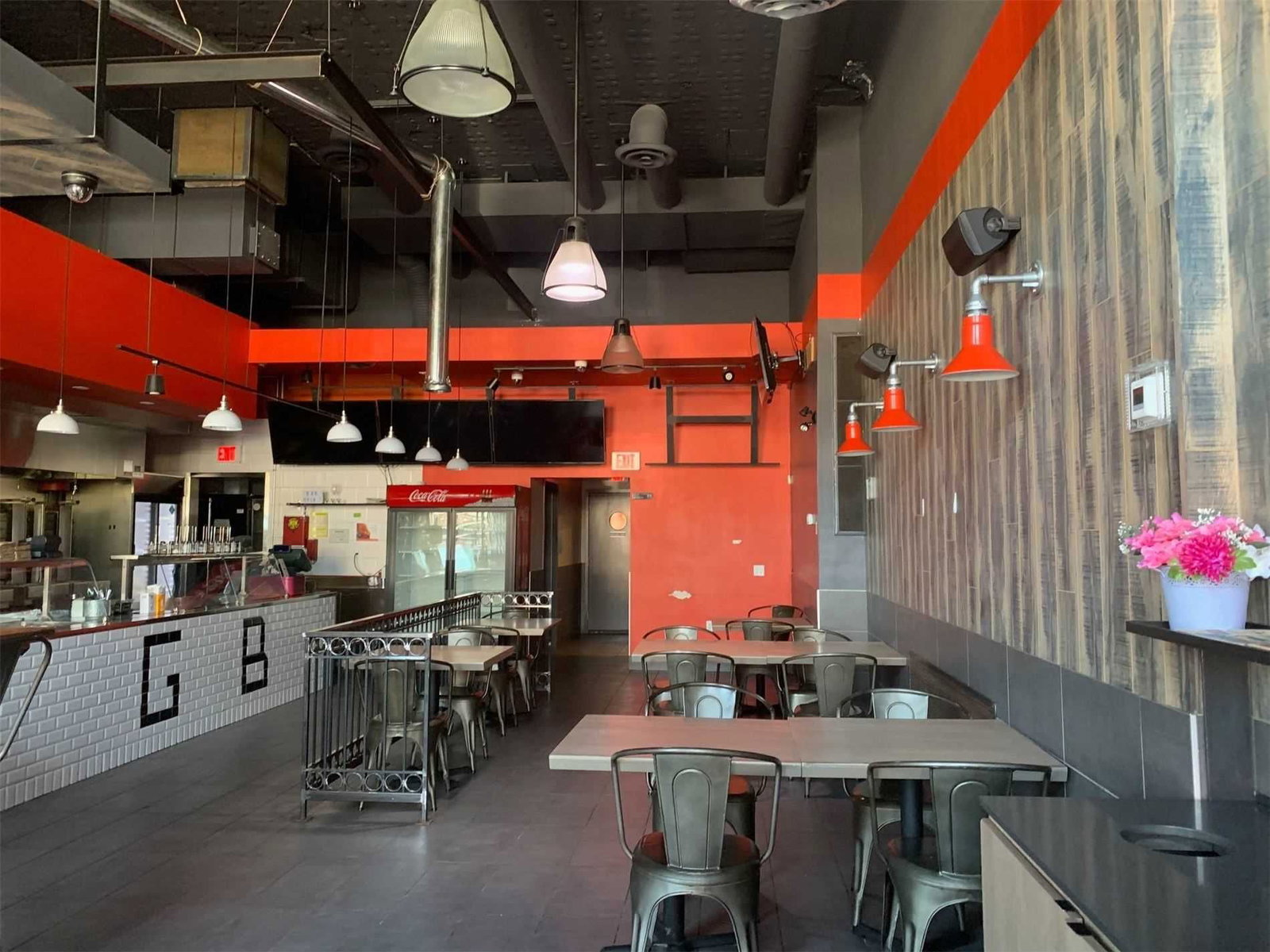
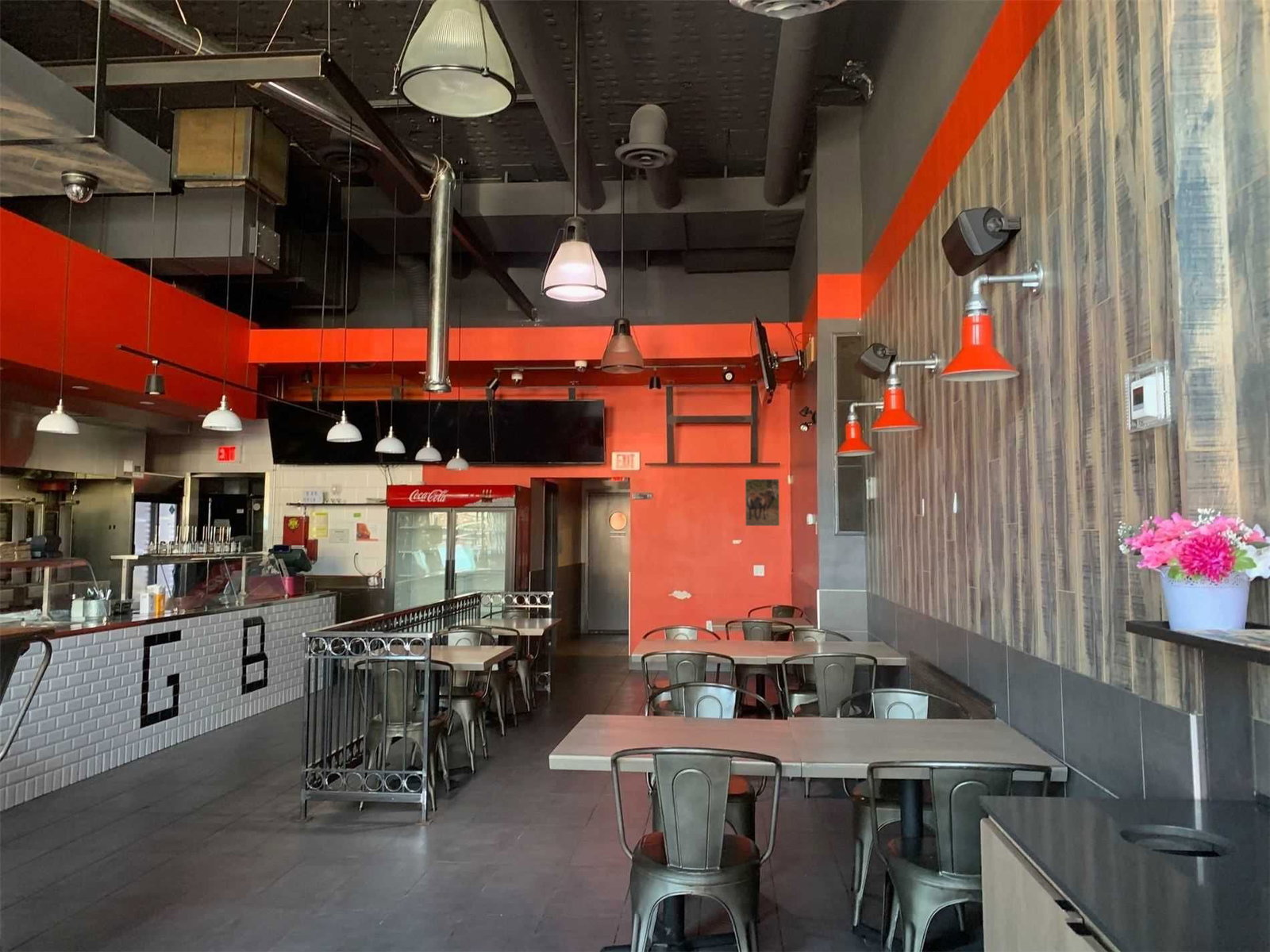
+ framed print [745,478,780,527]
